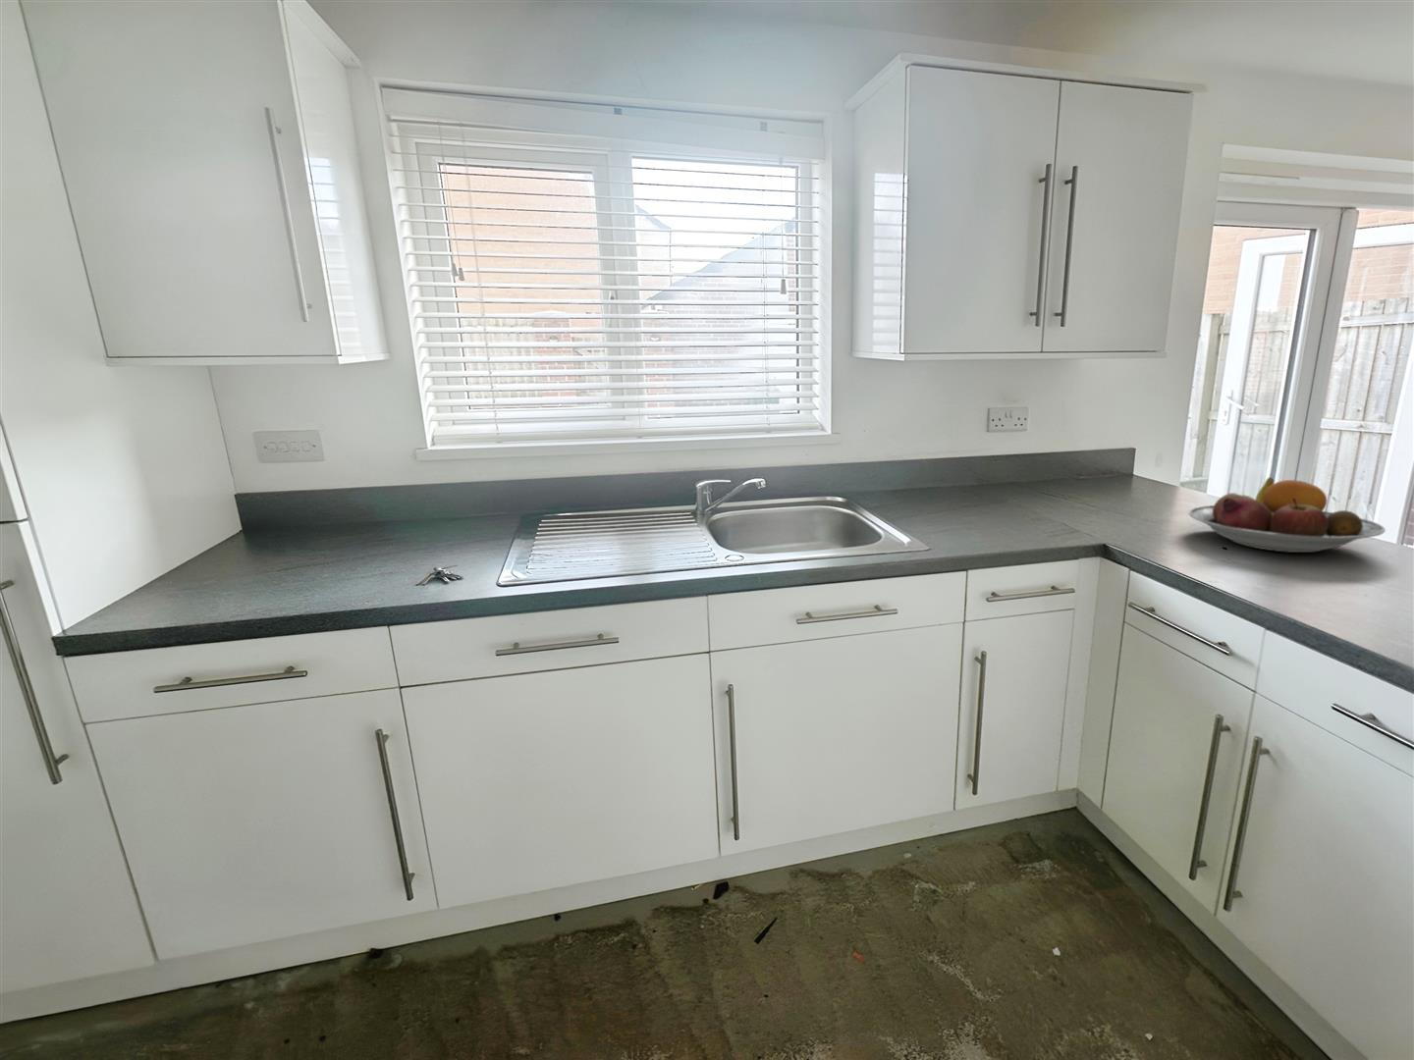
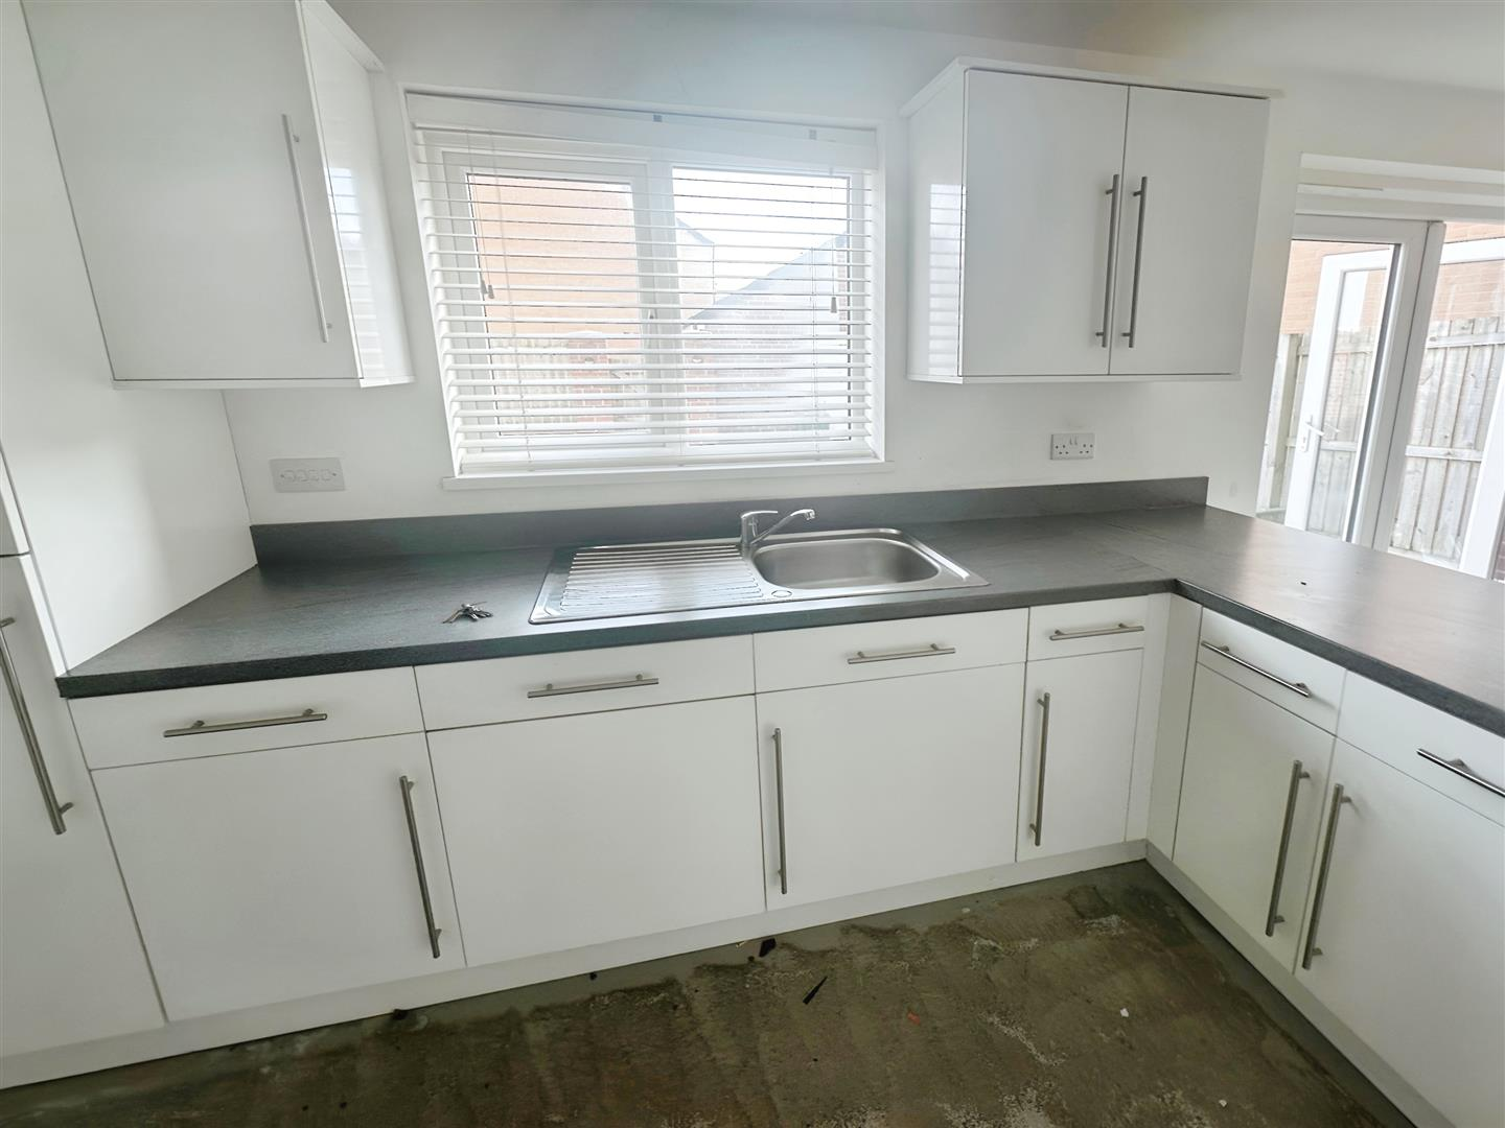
- fruit bowl [1188,477,1386,553]
